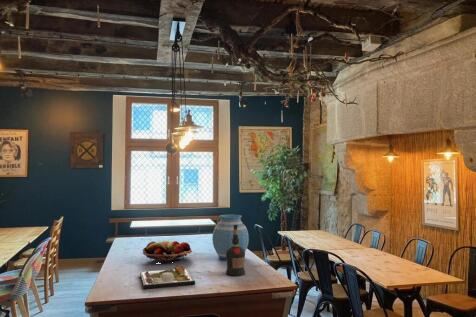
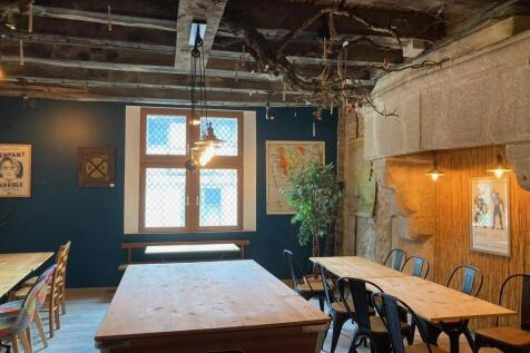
- liquor bottle [225,224,246,277]
- dinner plate [139,265,196,290]
- vase [211,213,250,261]
- fruit basket [142,240,193,263]
